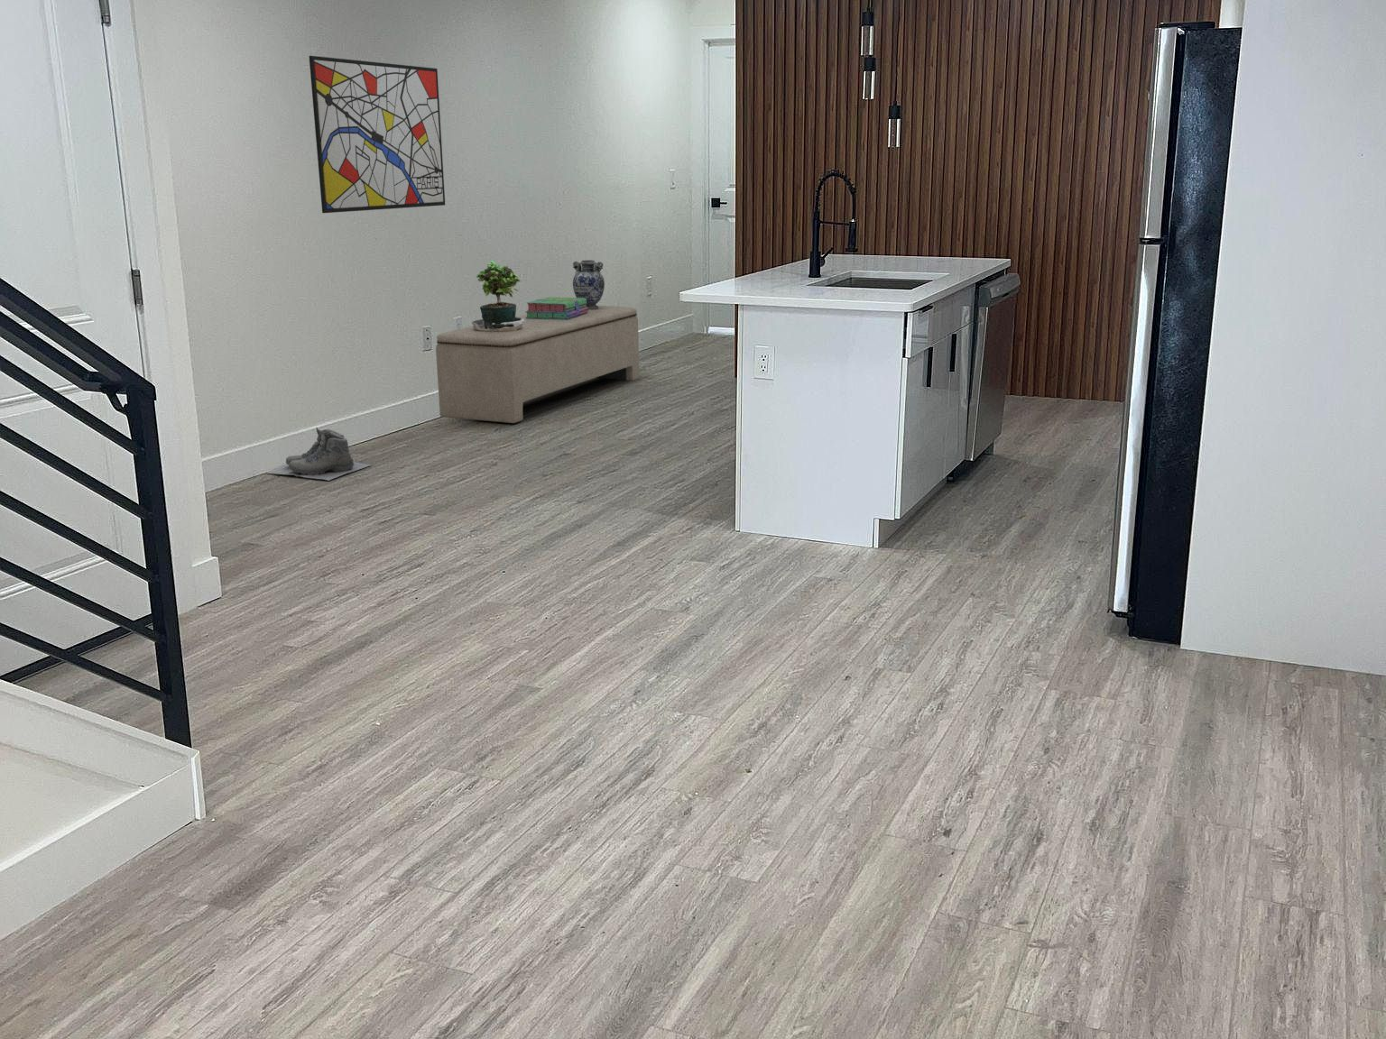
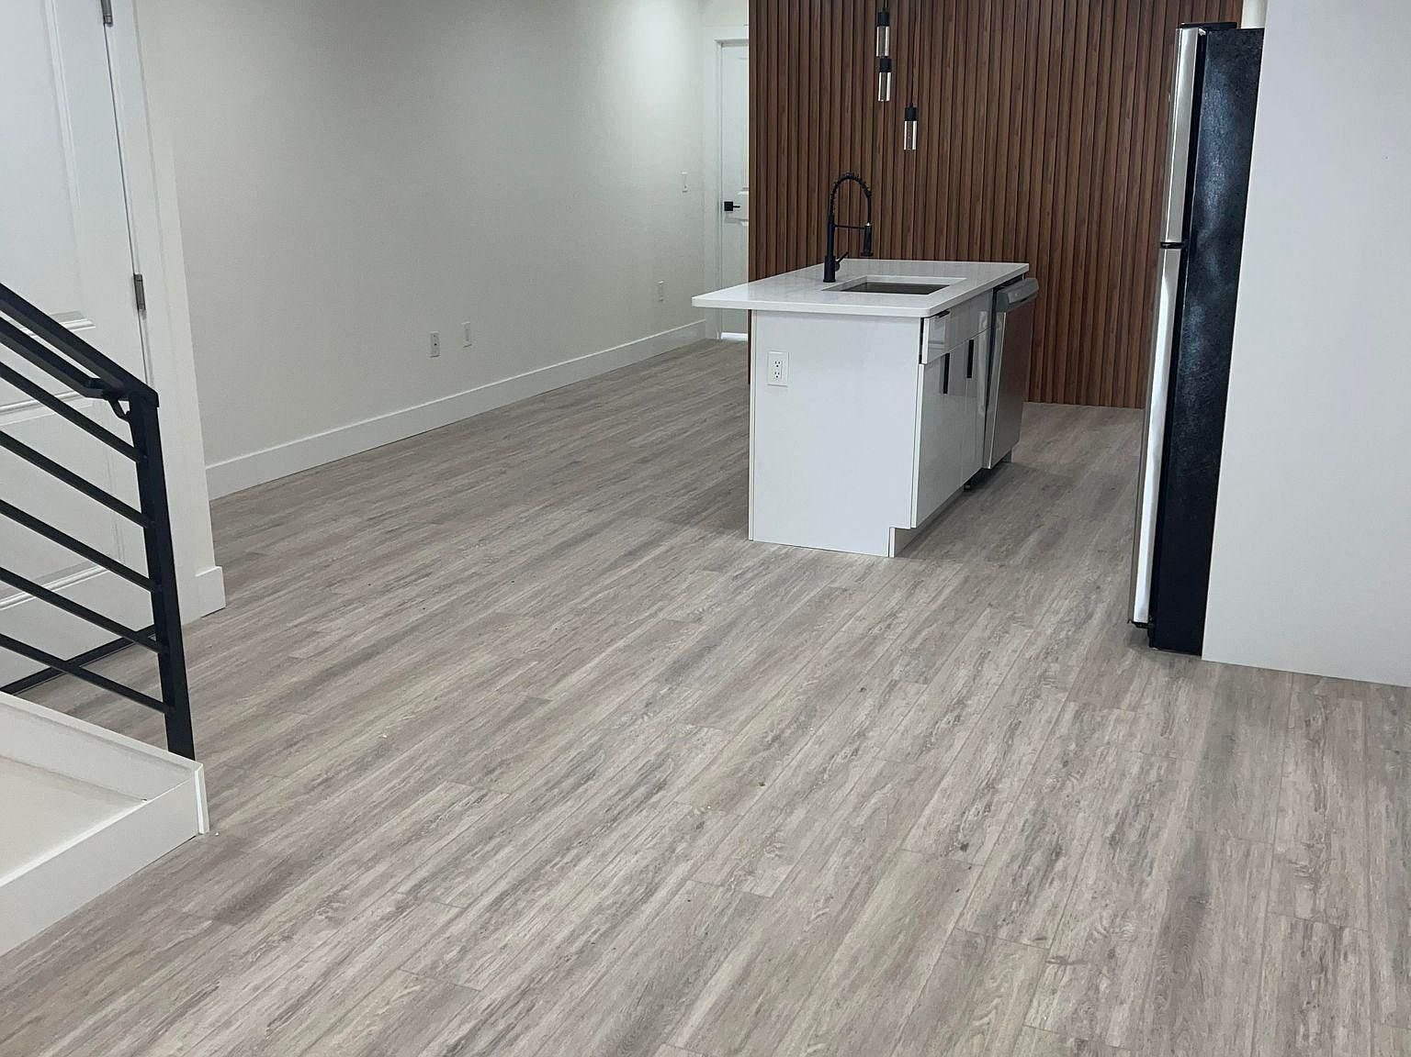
- stack of books [524,296,588,320]
- bench [435,304,640,423]
- potted plant [471,260,531,332]
- boots [264,427,372,481]
- wall art [308,55,445,214]
- decorative vase [572,260,606,309]
